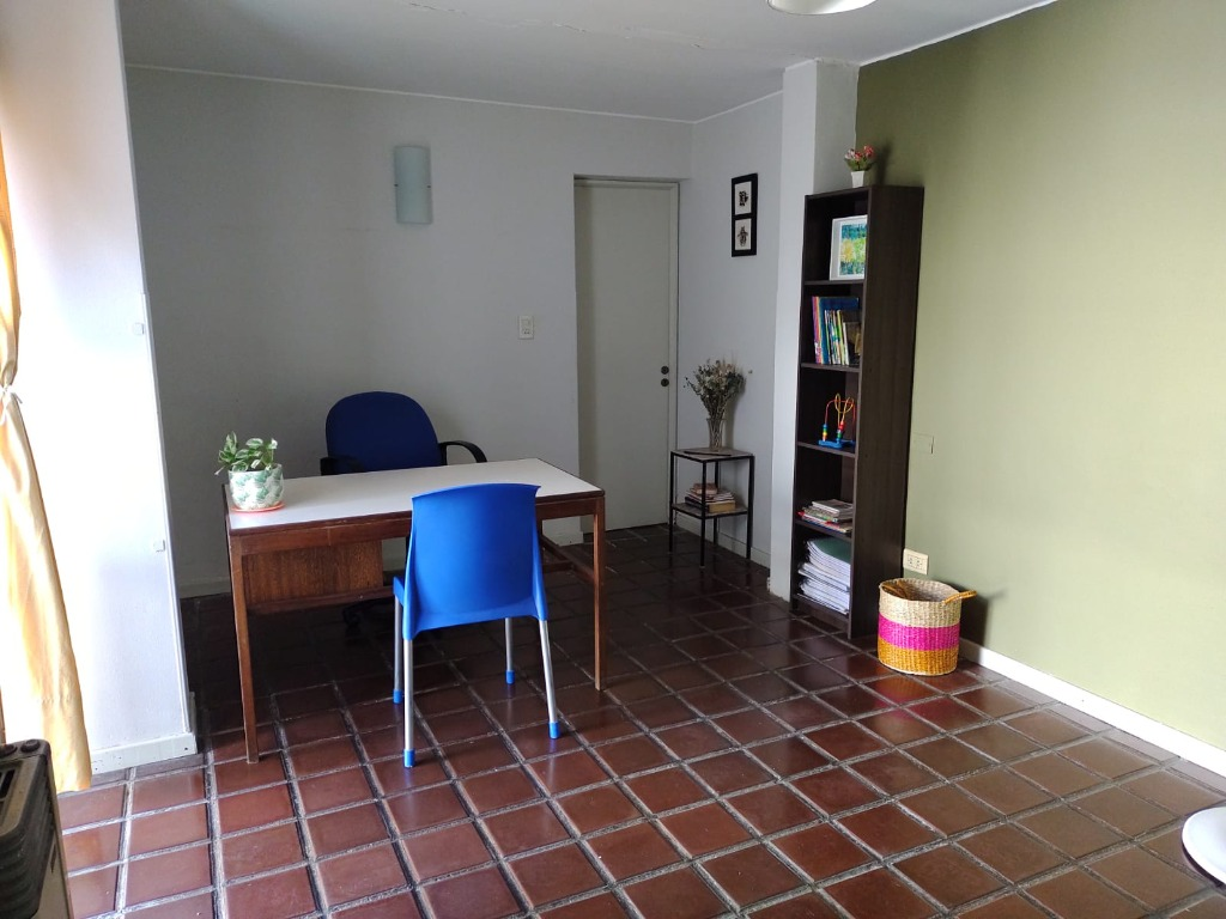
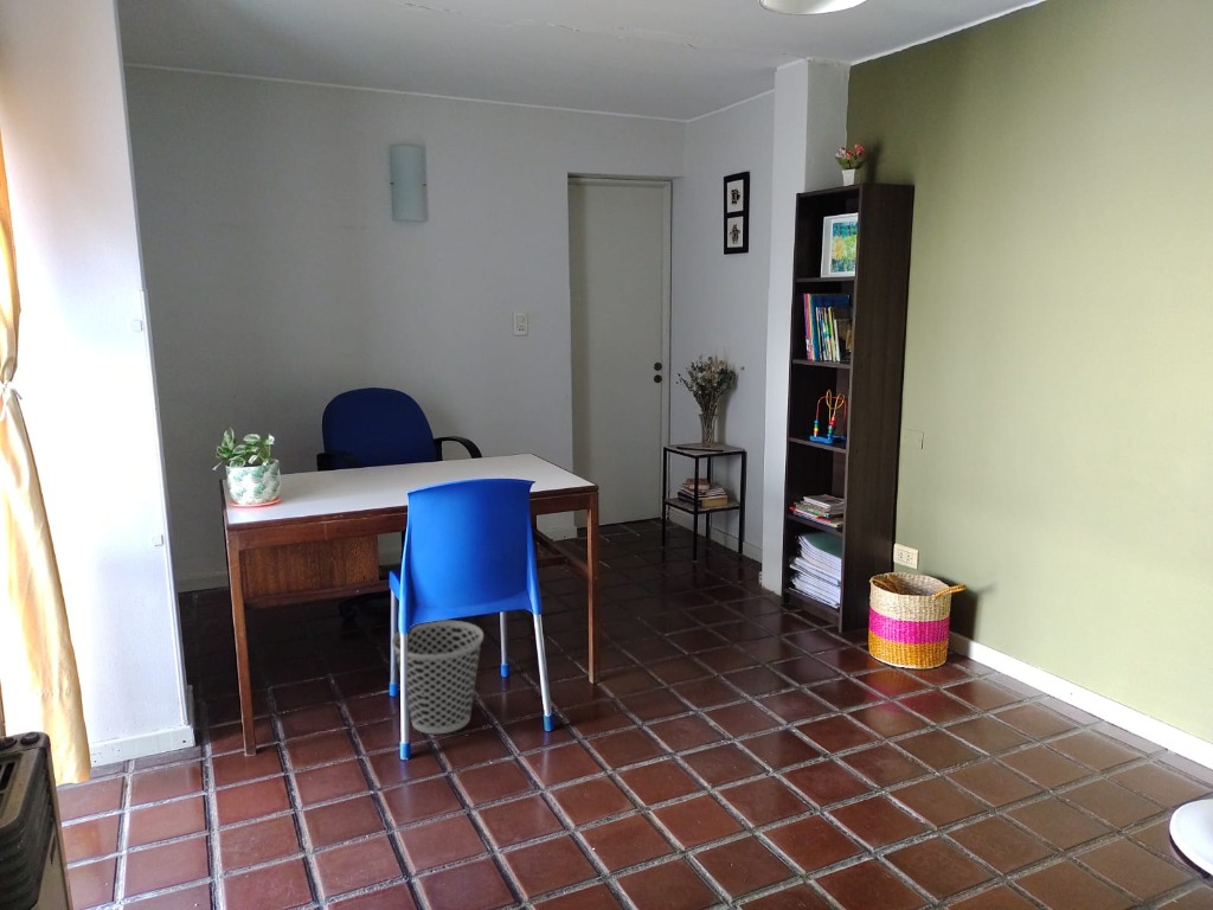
+ wastebasket [391,620,484,735]
